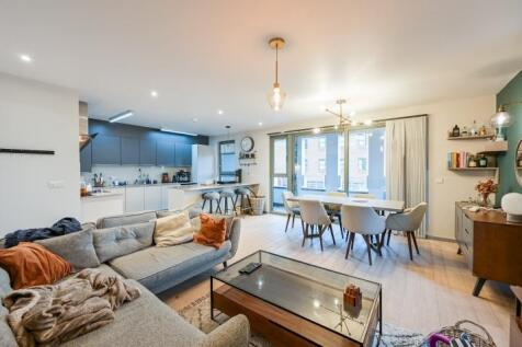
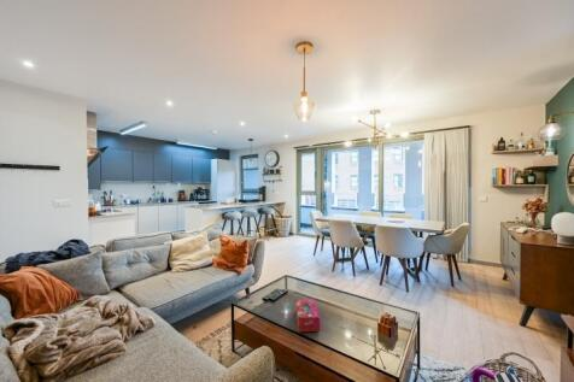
+ tissue box [294,299,321,333]
